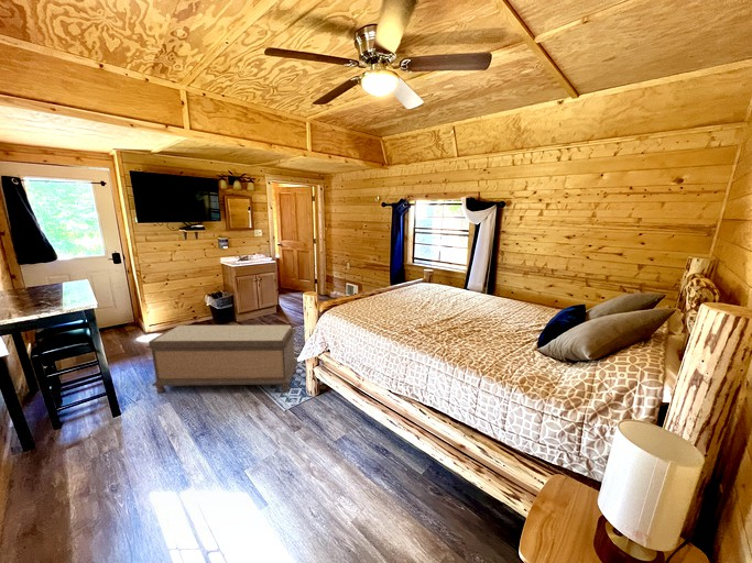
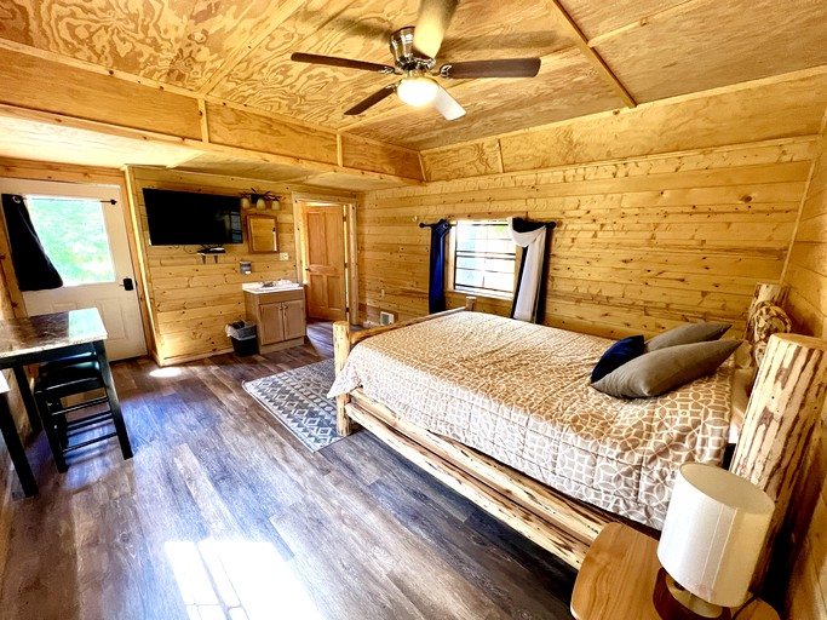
- bench [145,324,299,395]
